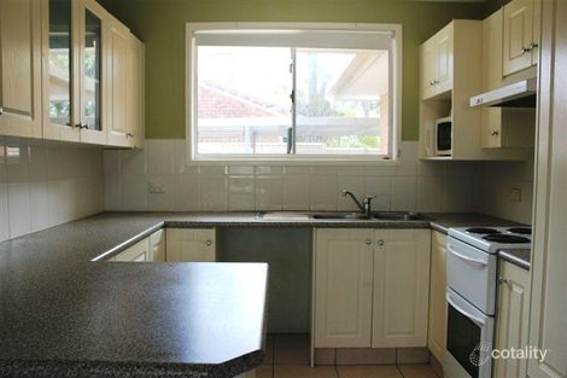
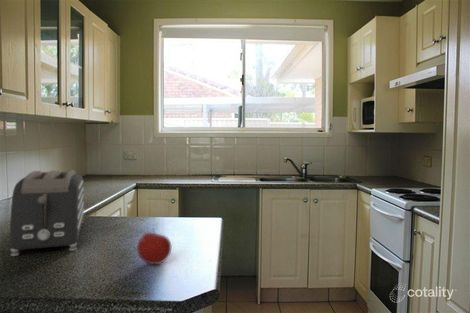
+ fruit [136,227,173,265]
+ toaster [9,169,85,257]
